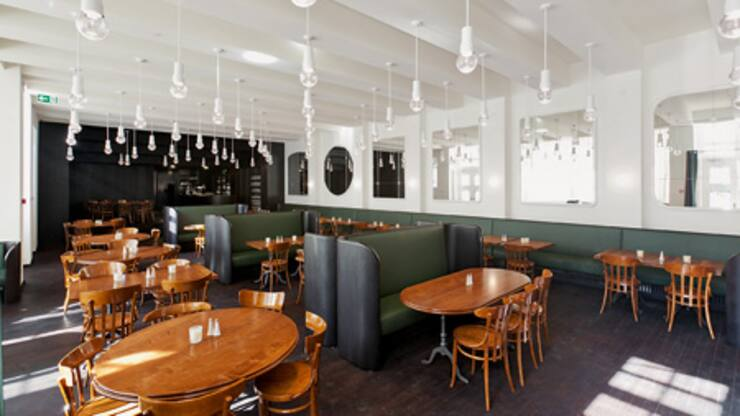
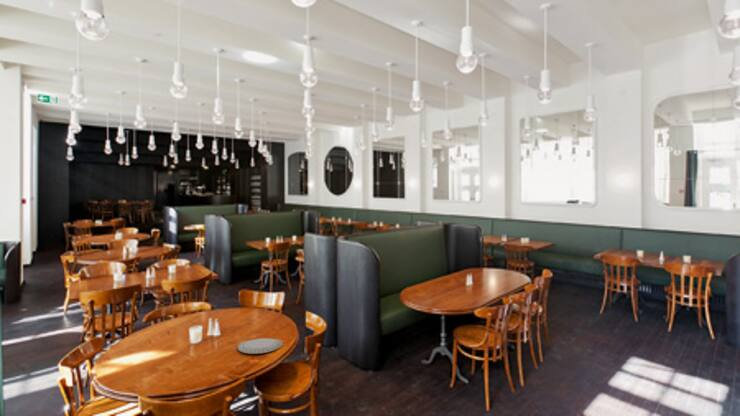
+ chinaware [236,337,284,355]
